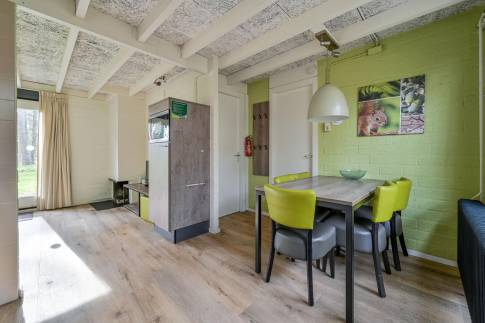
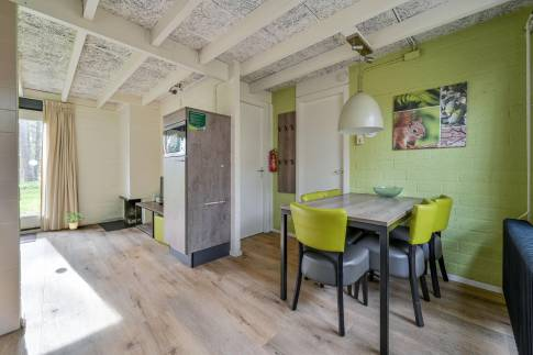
+ potted plant [64,210,86,230]
